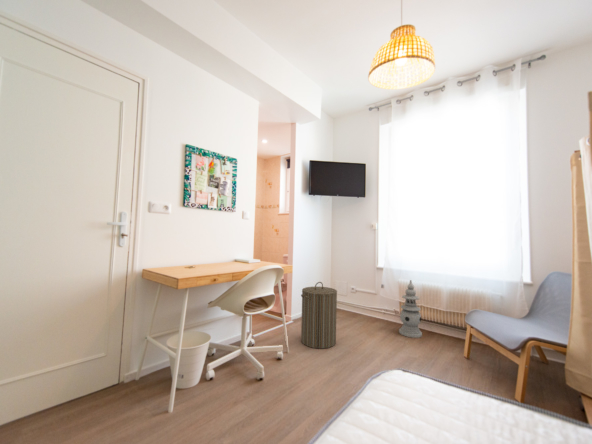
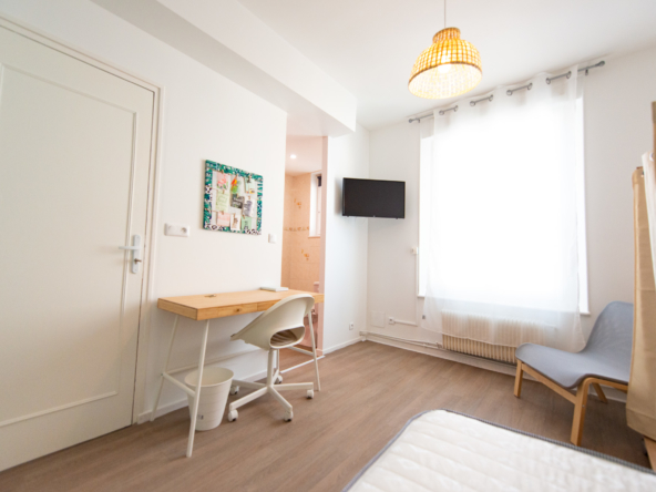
- lantern [398,279,423,339]
- laundry hamper [300,281,338,350]
